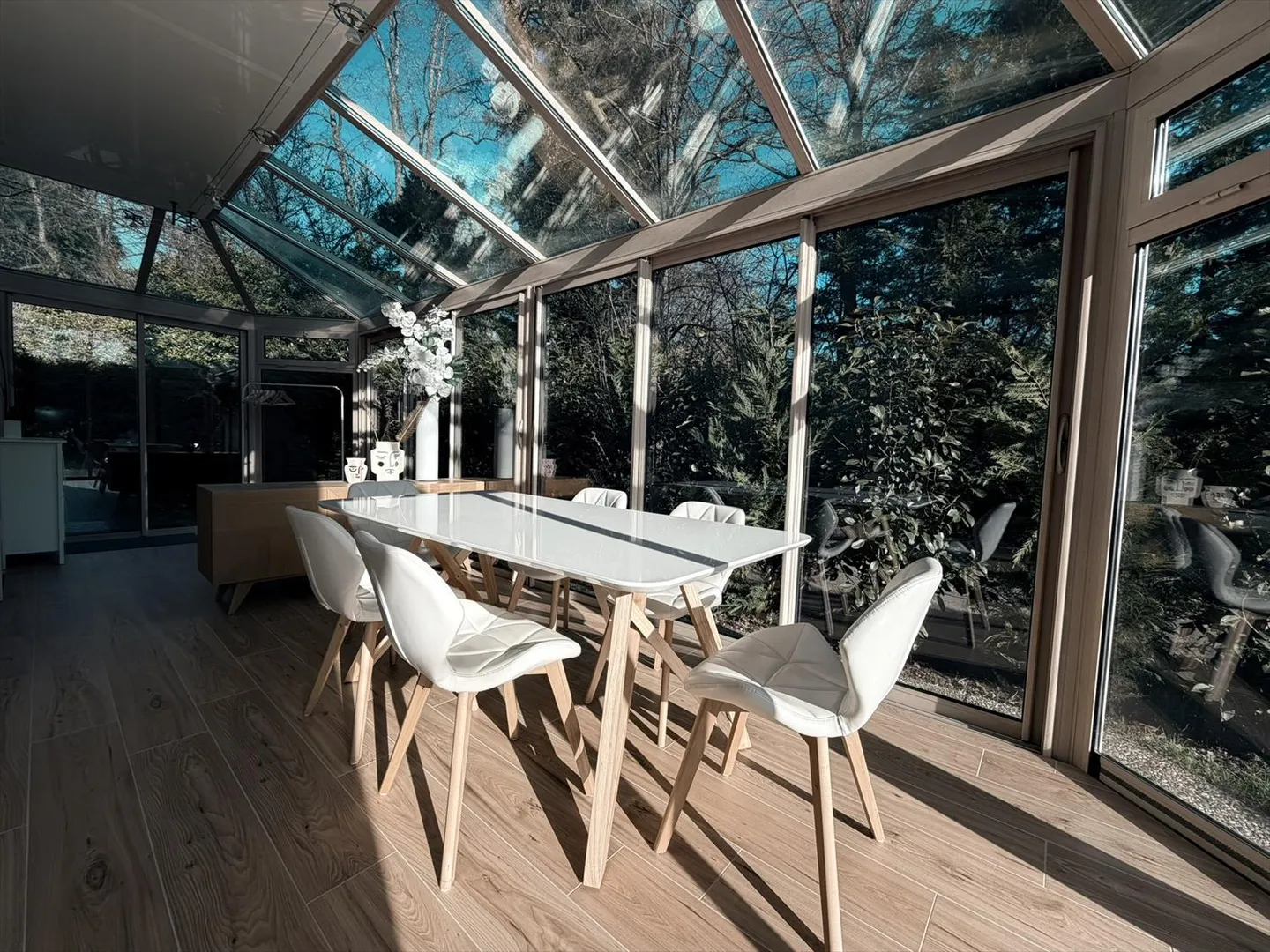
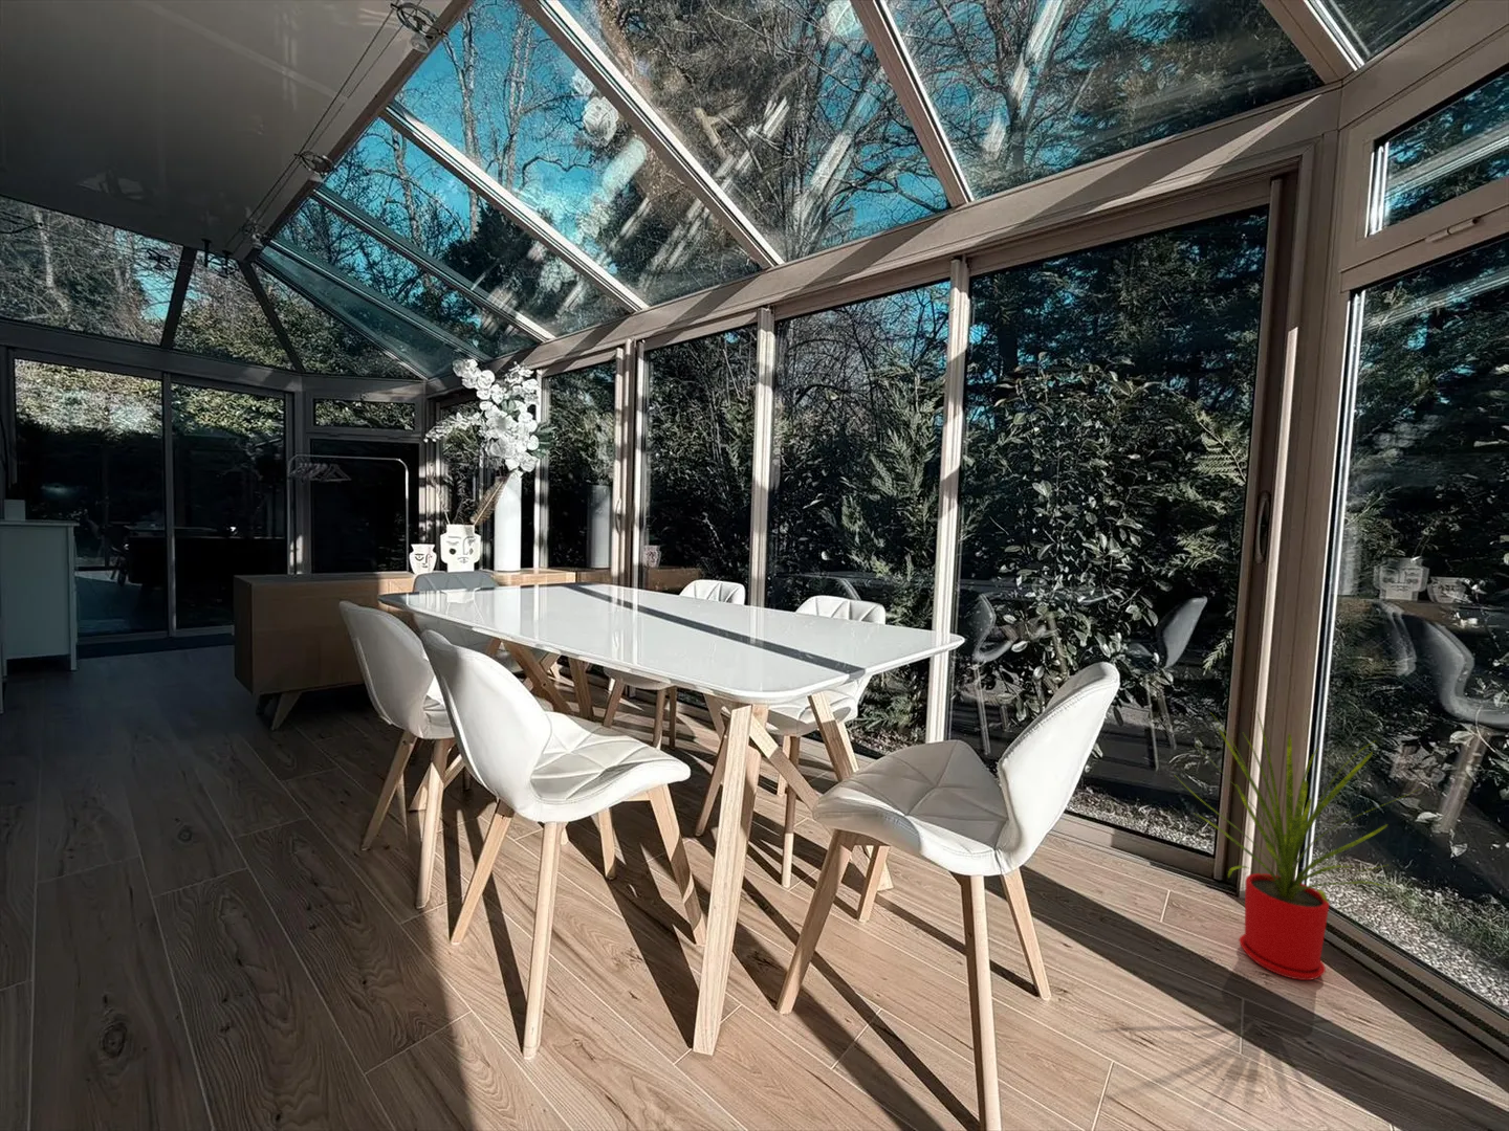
+ house plant [1175,712,1422,981]
